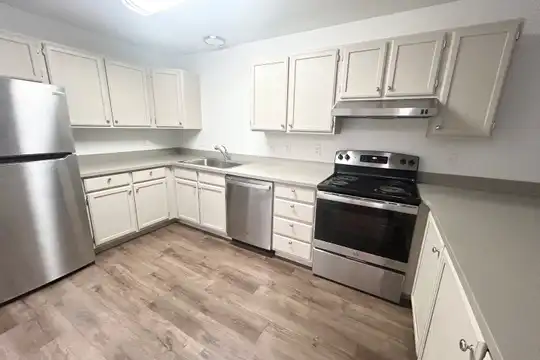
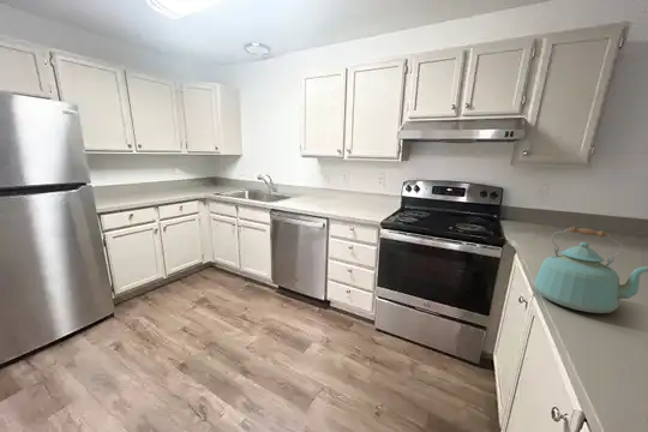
+ kettle [533,226,648,314]
